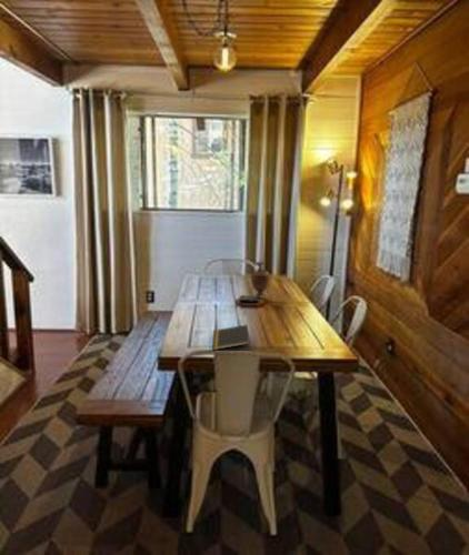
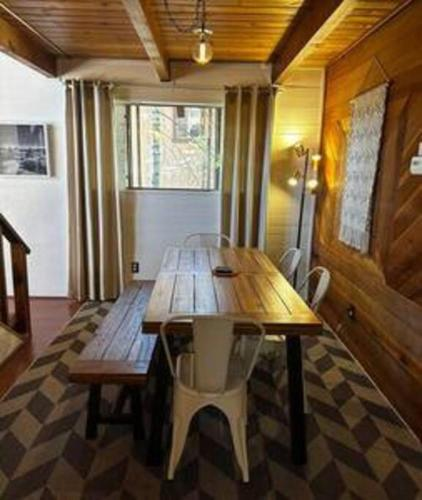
- vase [249,261,271,299]
- notepad [211,324,251,351]
